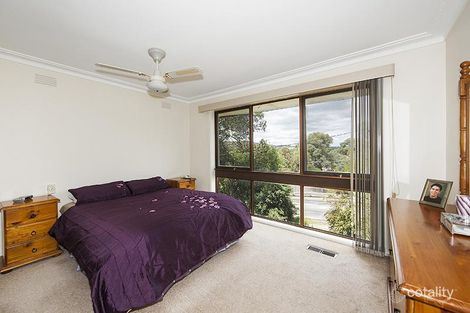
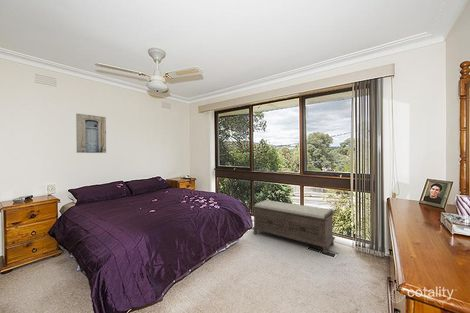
+ bench [251,199,336,254]
+ wall art [75,113,107,154]
